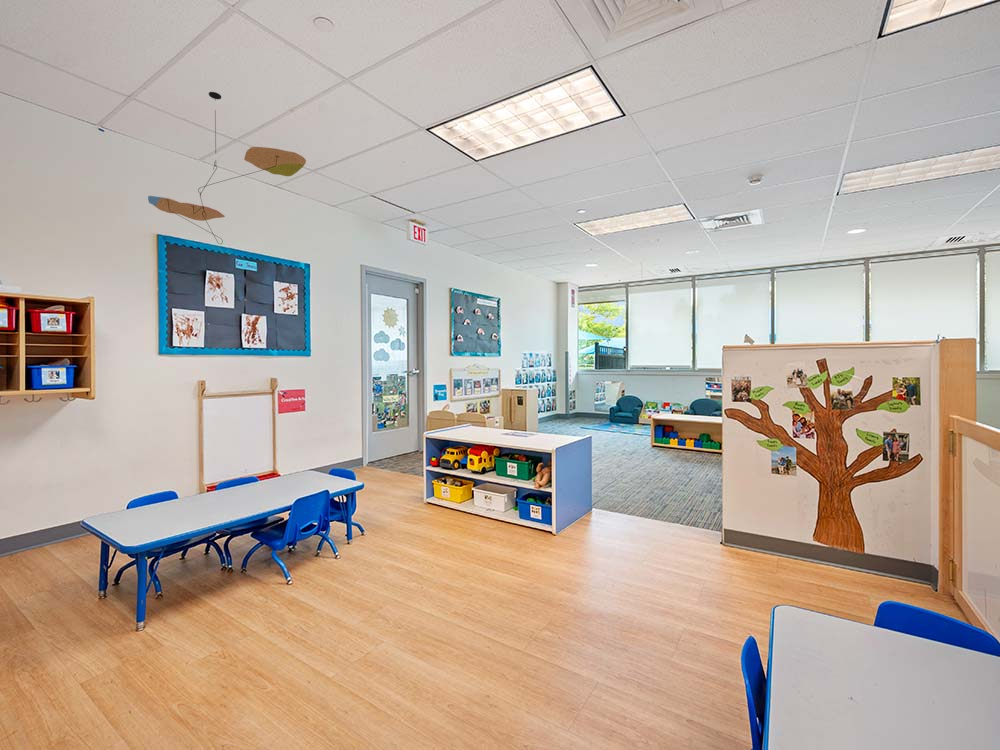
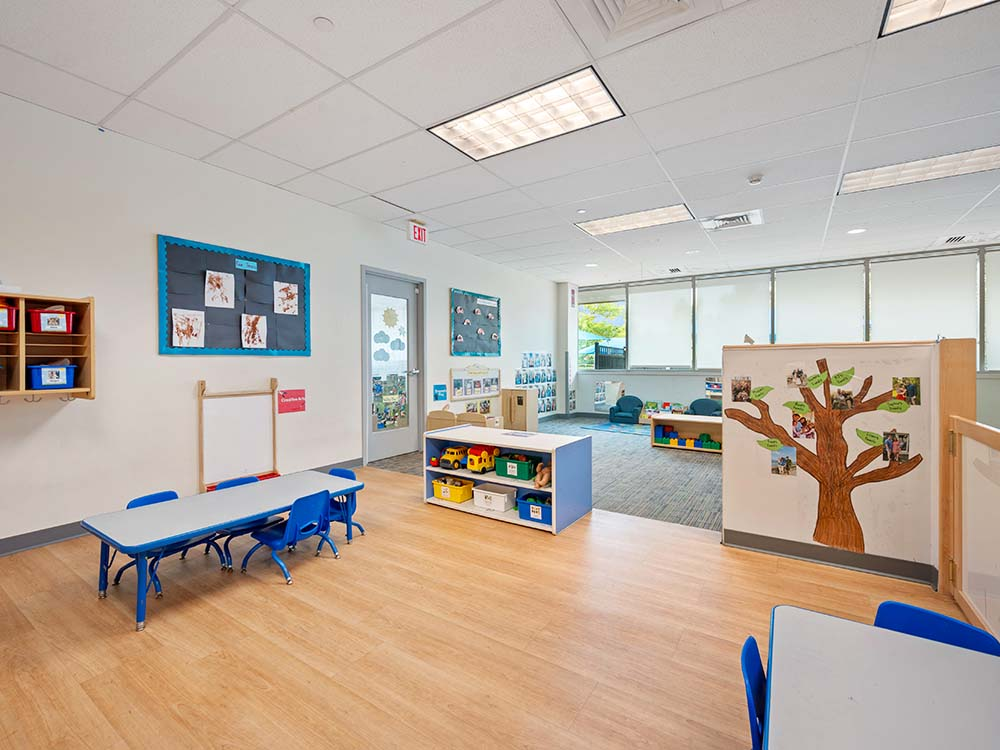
- ceiling mobile [147,91,307,245]
